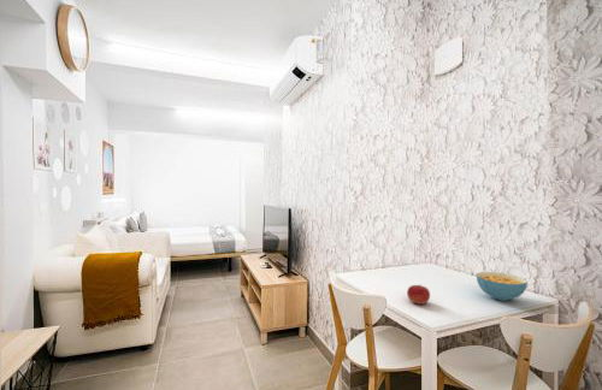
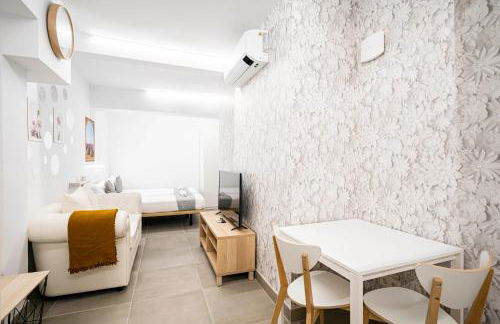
- fruit [406,284,431,306]
- cereal bowl [476,271,529,302]
